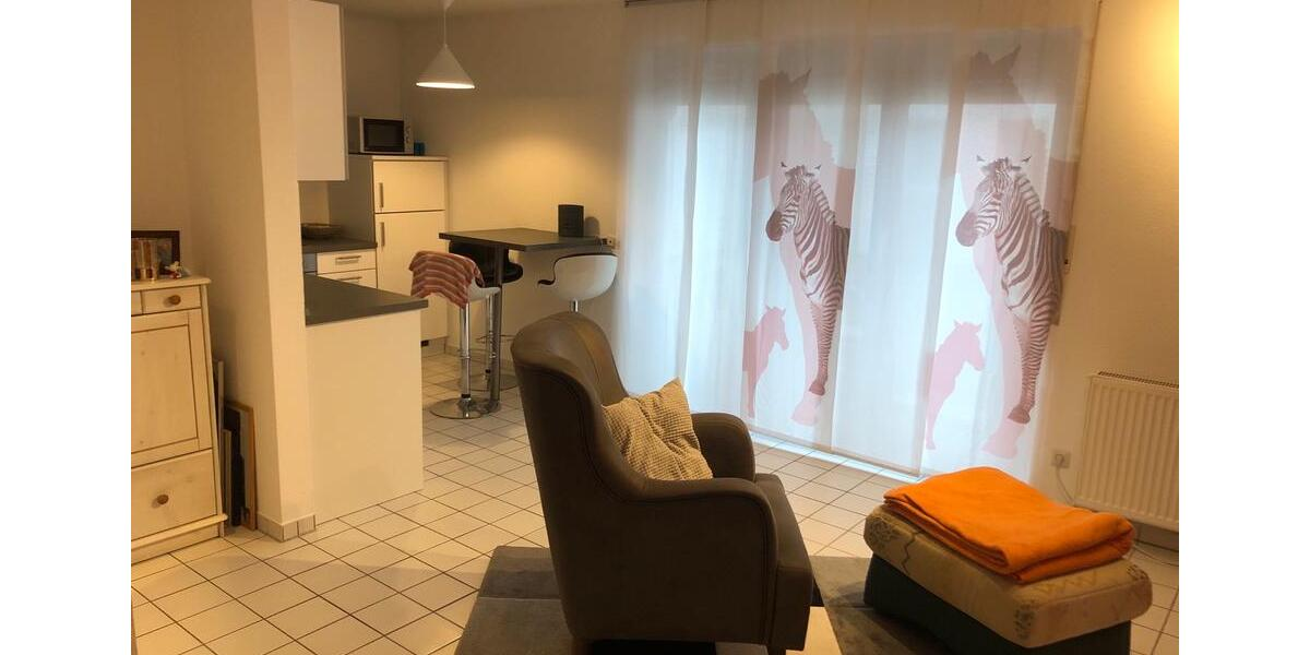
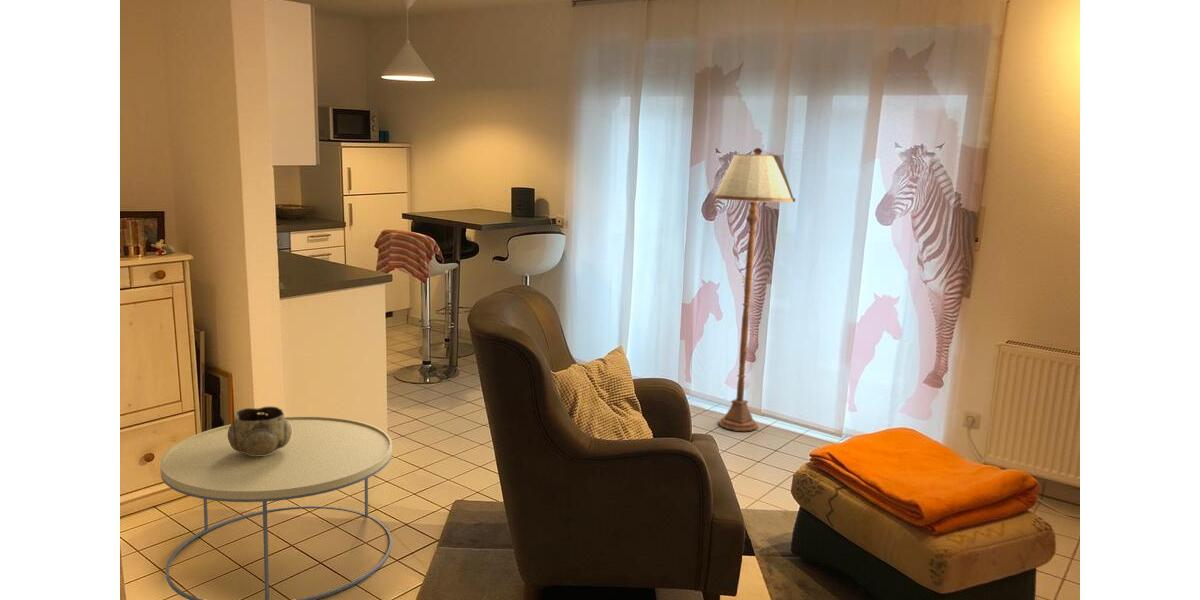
+ decorative bowl [228,405,292,456]
+ coffee table [159,415,393,600]
+ floor lamp [712,147,796,432]
